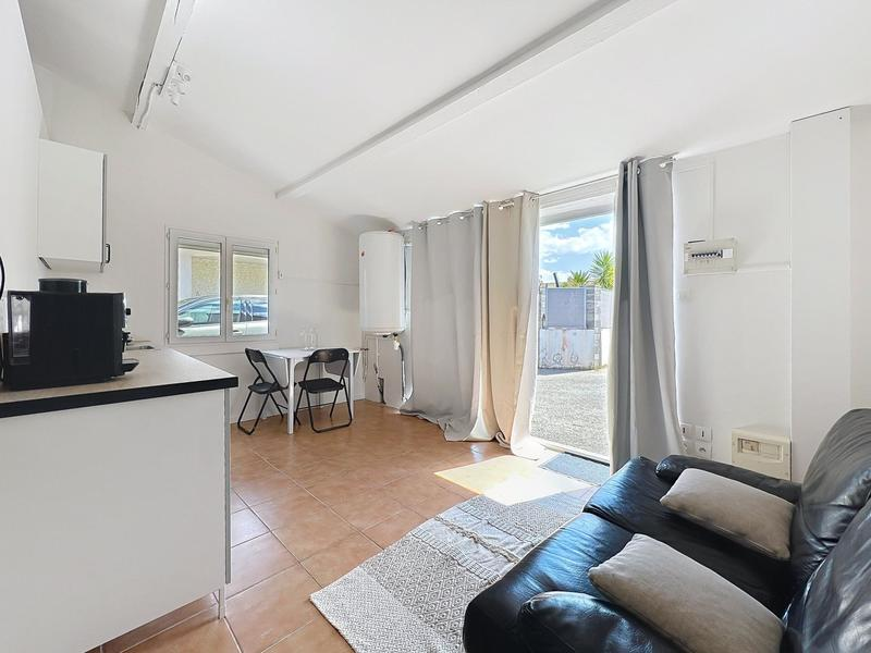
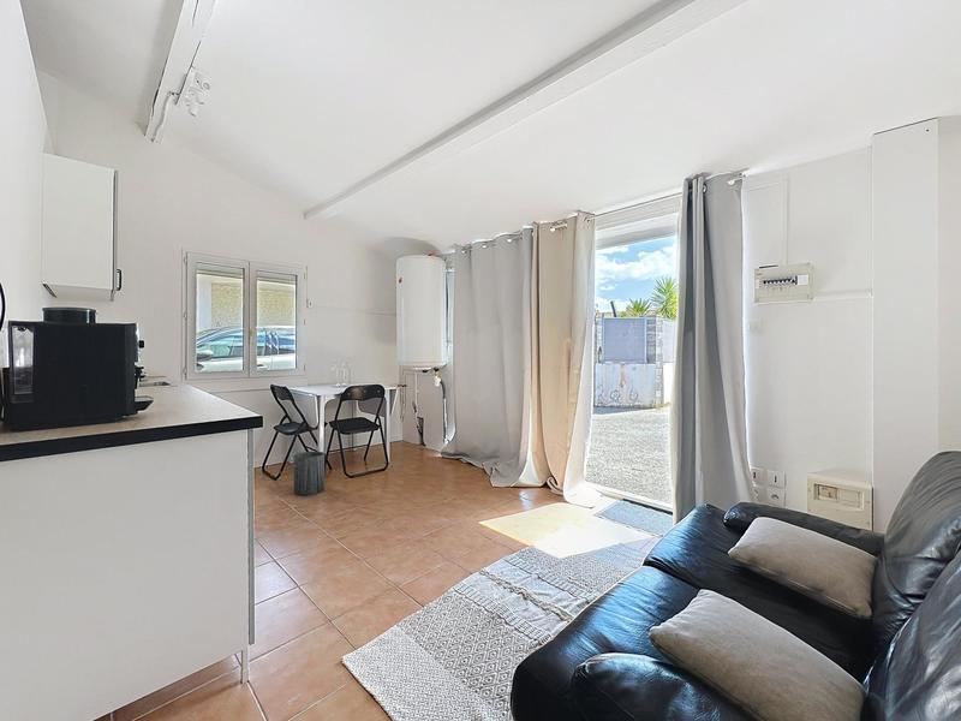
+ trash can [293,451,326,496]
